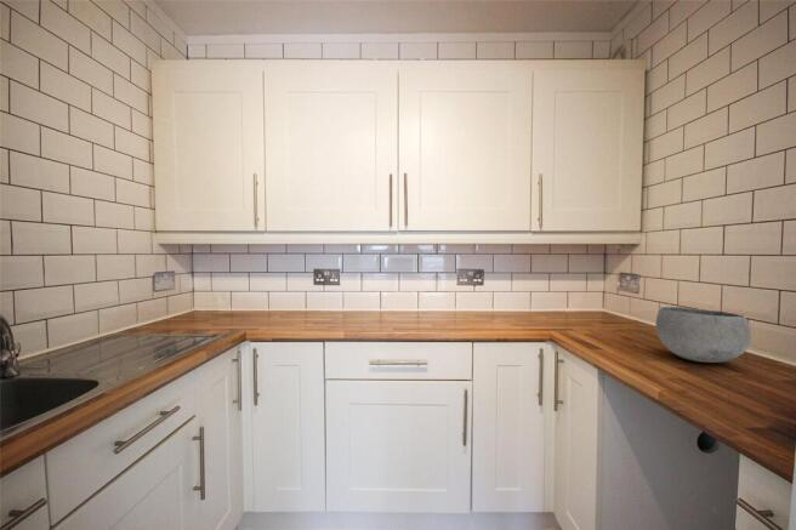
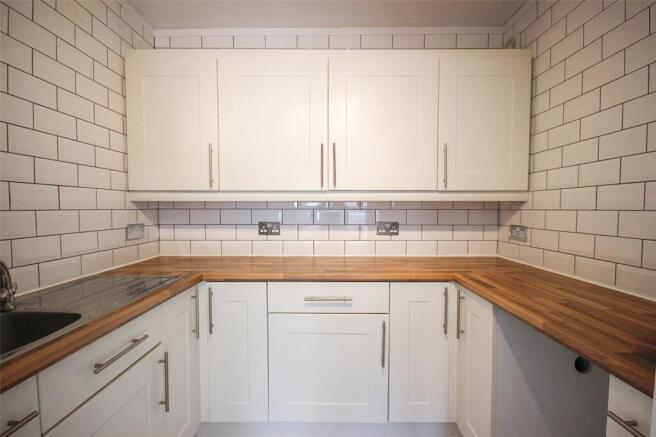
- bowl [655,306,752,364]
